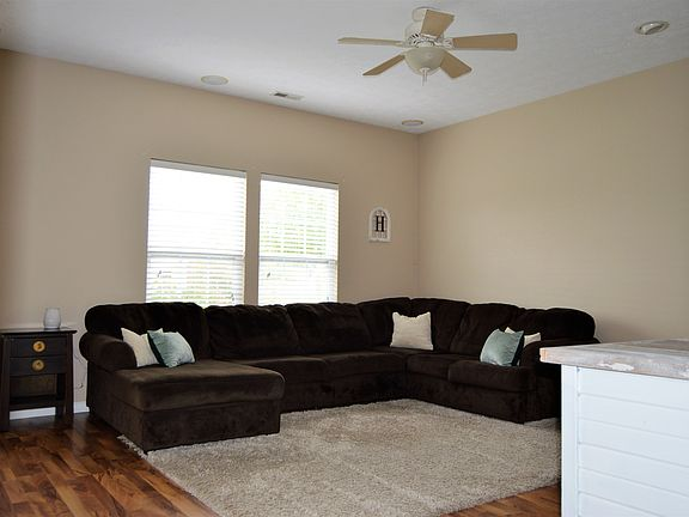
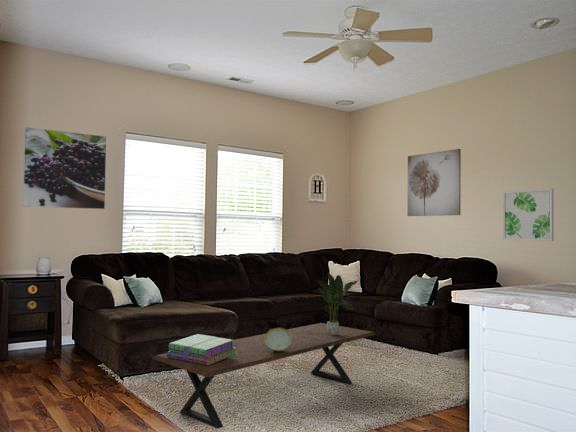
+ decorative bowl [264,326,292,352]
+ wall art [502,188,555,242]
+ potted plant [317,272,359,335]
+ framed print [21,126,108,210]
+ wall art [407,148,462,217]
+ coffee table [151,322,377,430]
+ stack of books [166,333,236,366]
